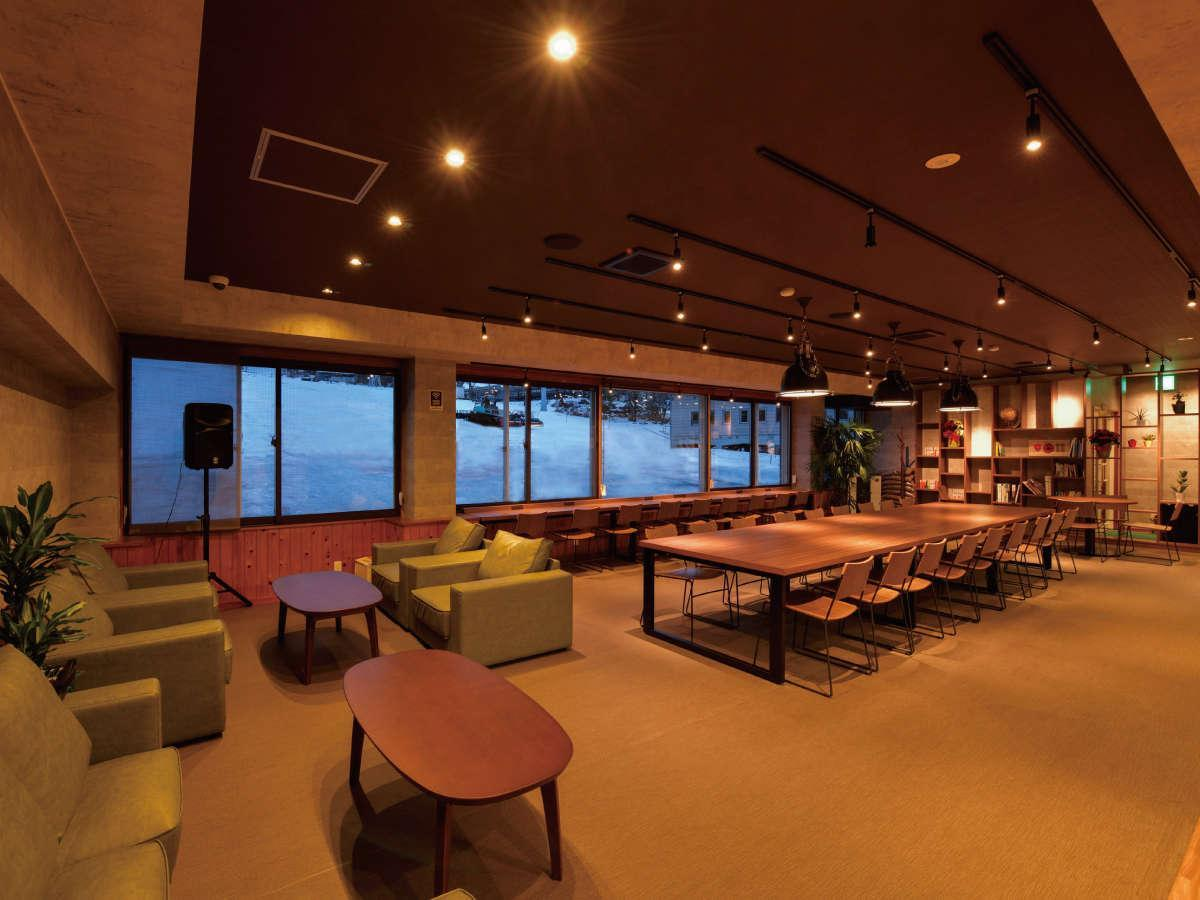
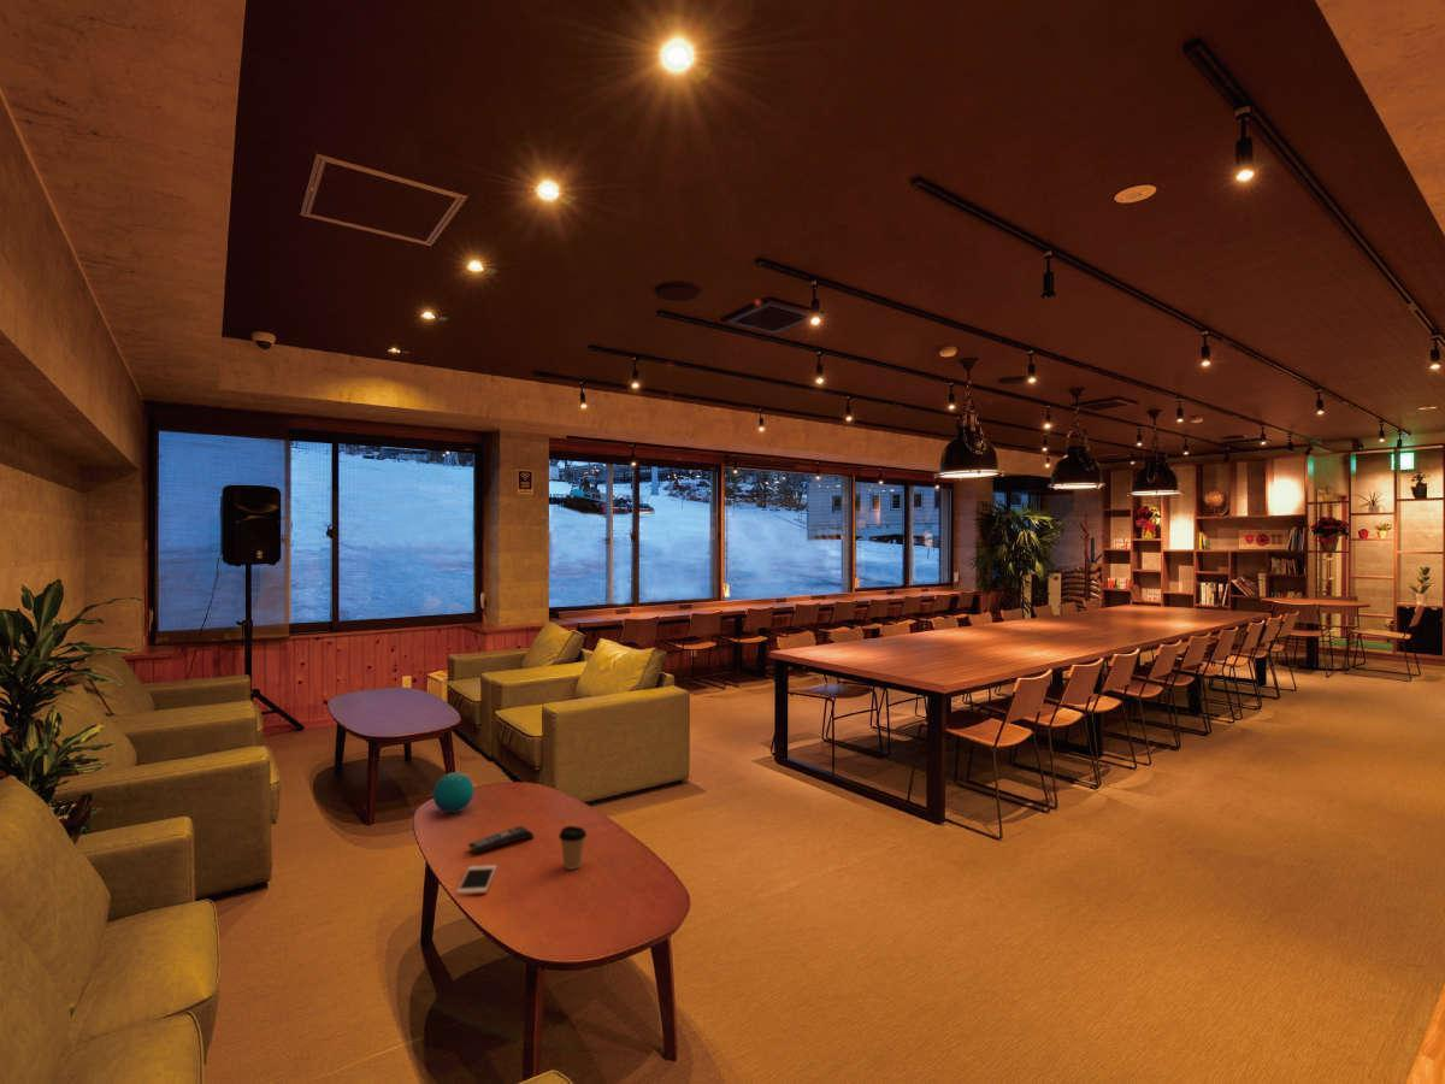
+ decorative orb [432,771,474,814]
+ cell phone [455,864,499,896]
+ remote control [467,825,535,854]
+ coffee cup [558,825,588,871]
